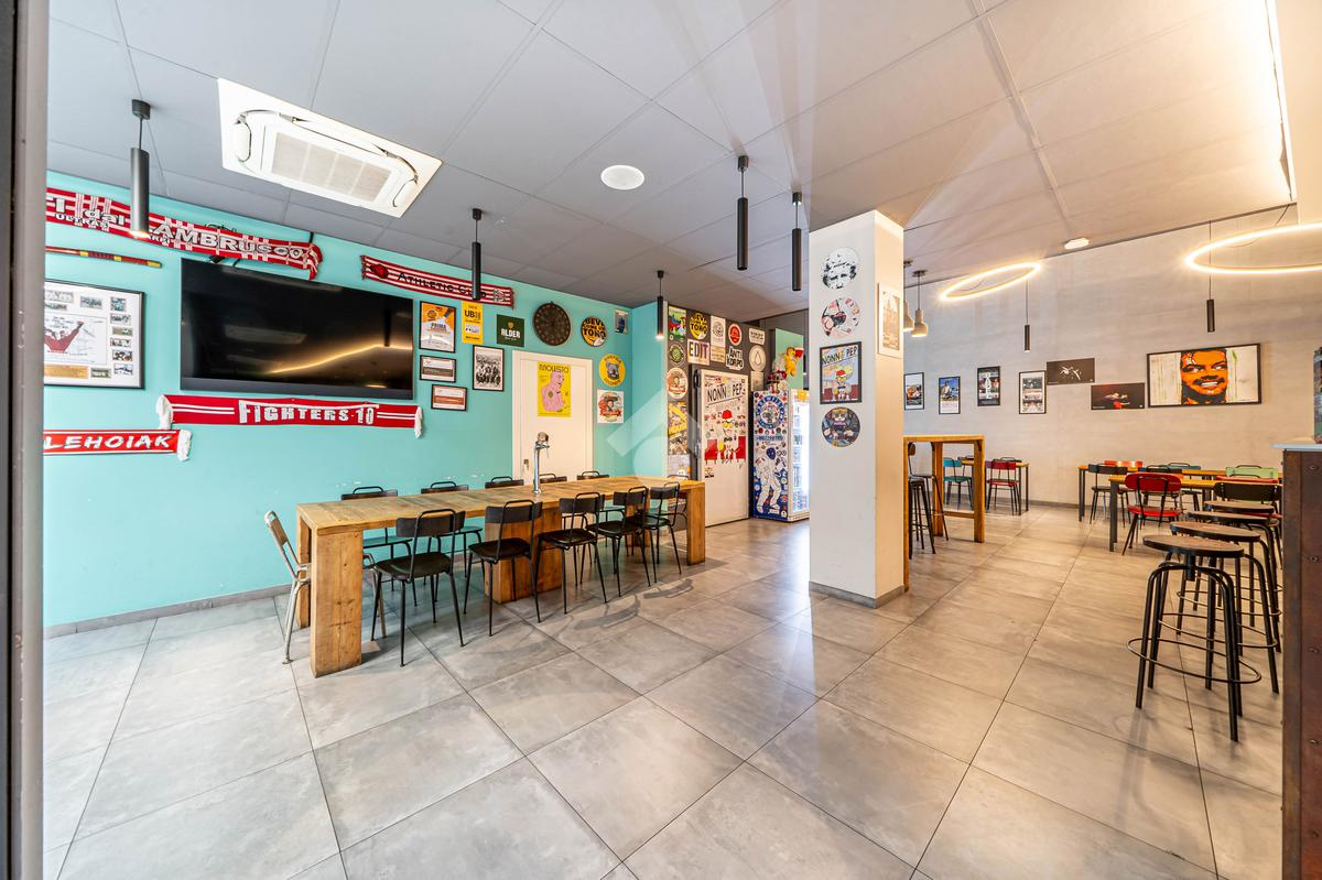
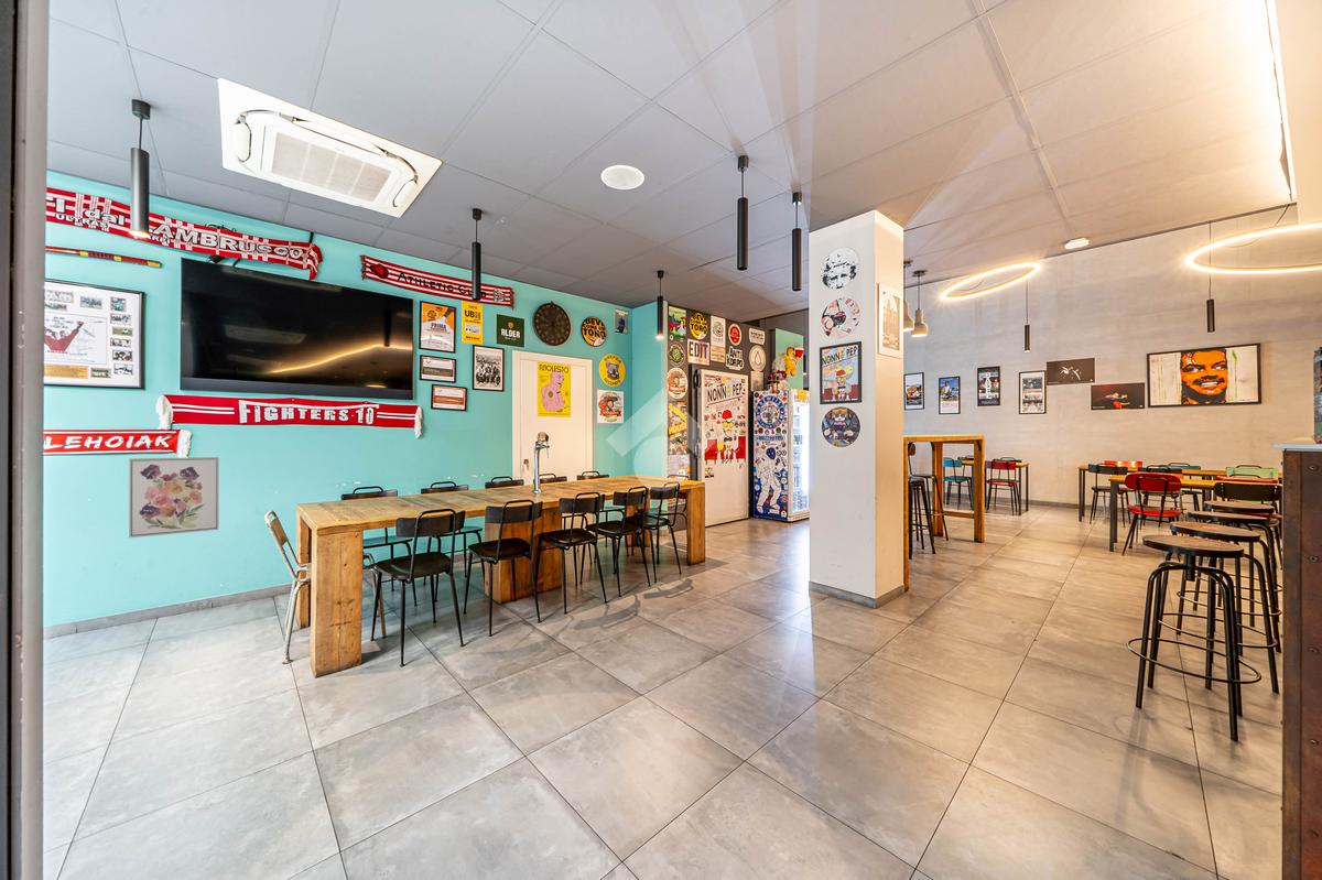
+ wall art [128,456,220,539]
